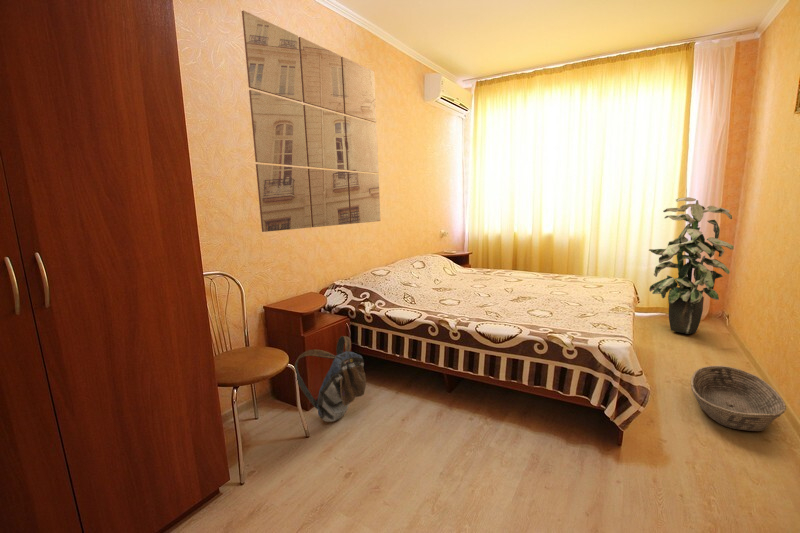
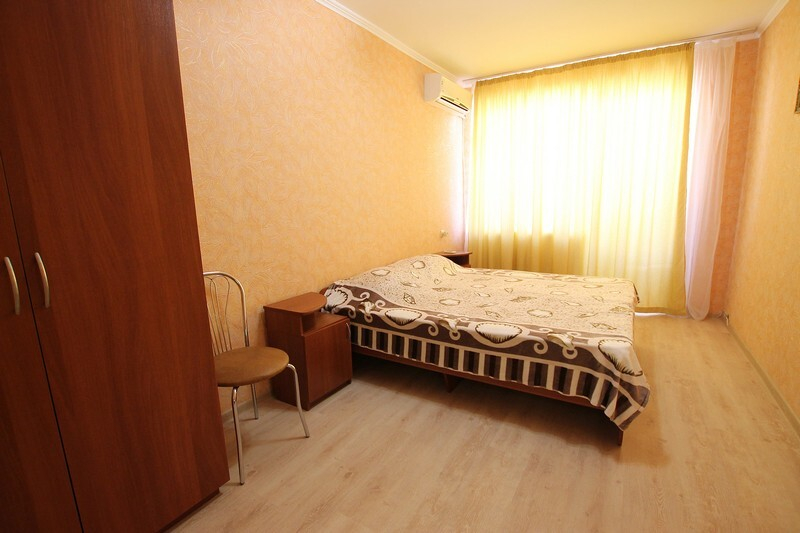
- backpack [293,335,367,423]
- indoor plant [648,196,735,335]
- basket [690,365,787,432]
- wall art [241,9,381,233]
